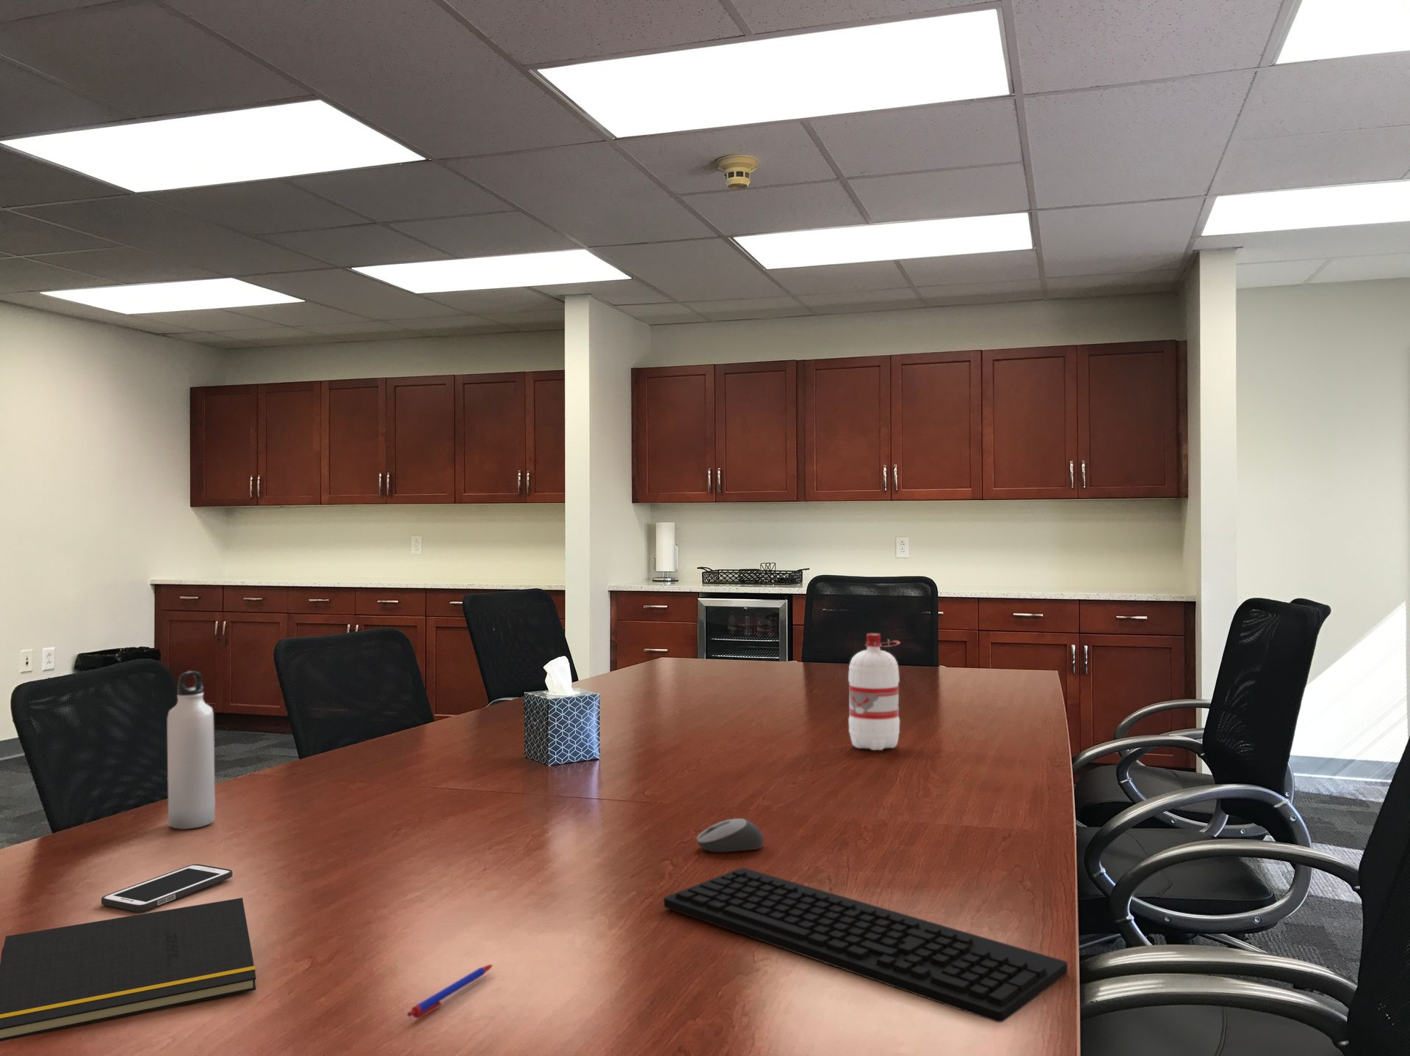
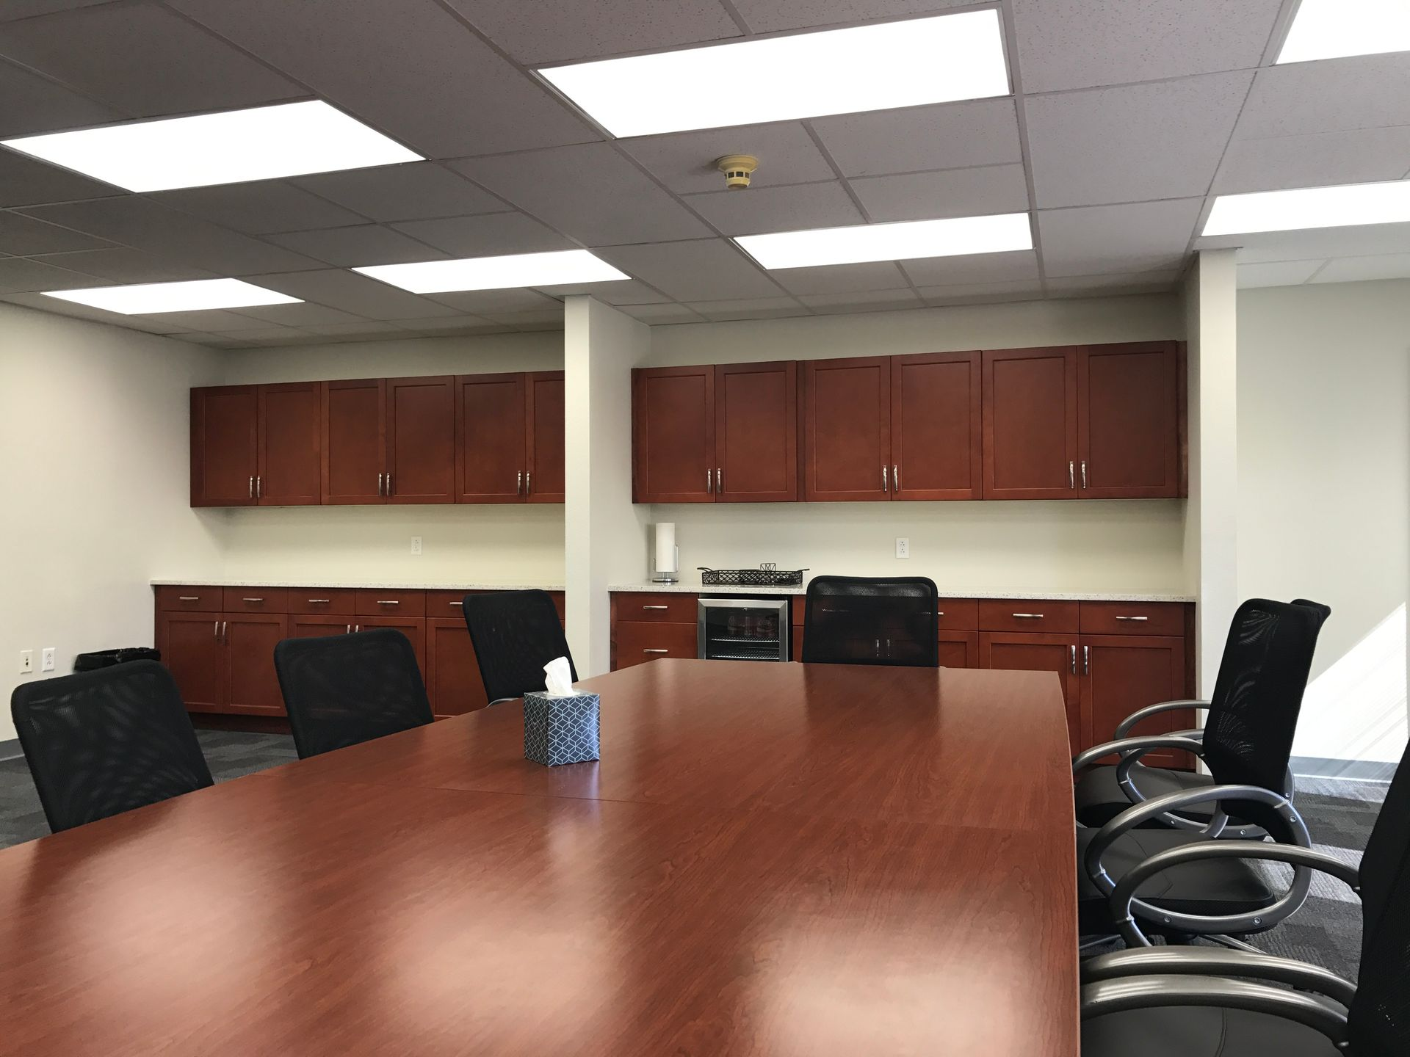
- keyboard [663,866,1068,1023]
- water bottle [847,633,902,751]
- notepad [0,897,258,1042]
- computer mouse [696,818,765,853]
- pen [406,964,494,1019]
- water bottle [167,670,215,830]
- cell phone [101,863,233,912]
